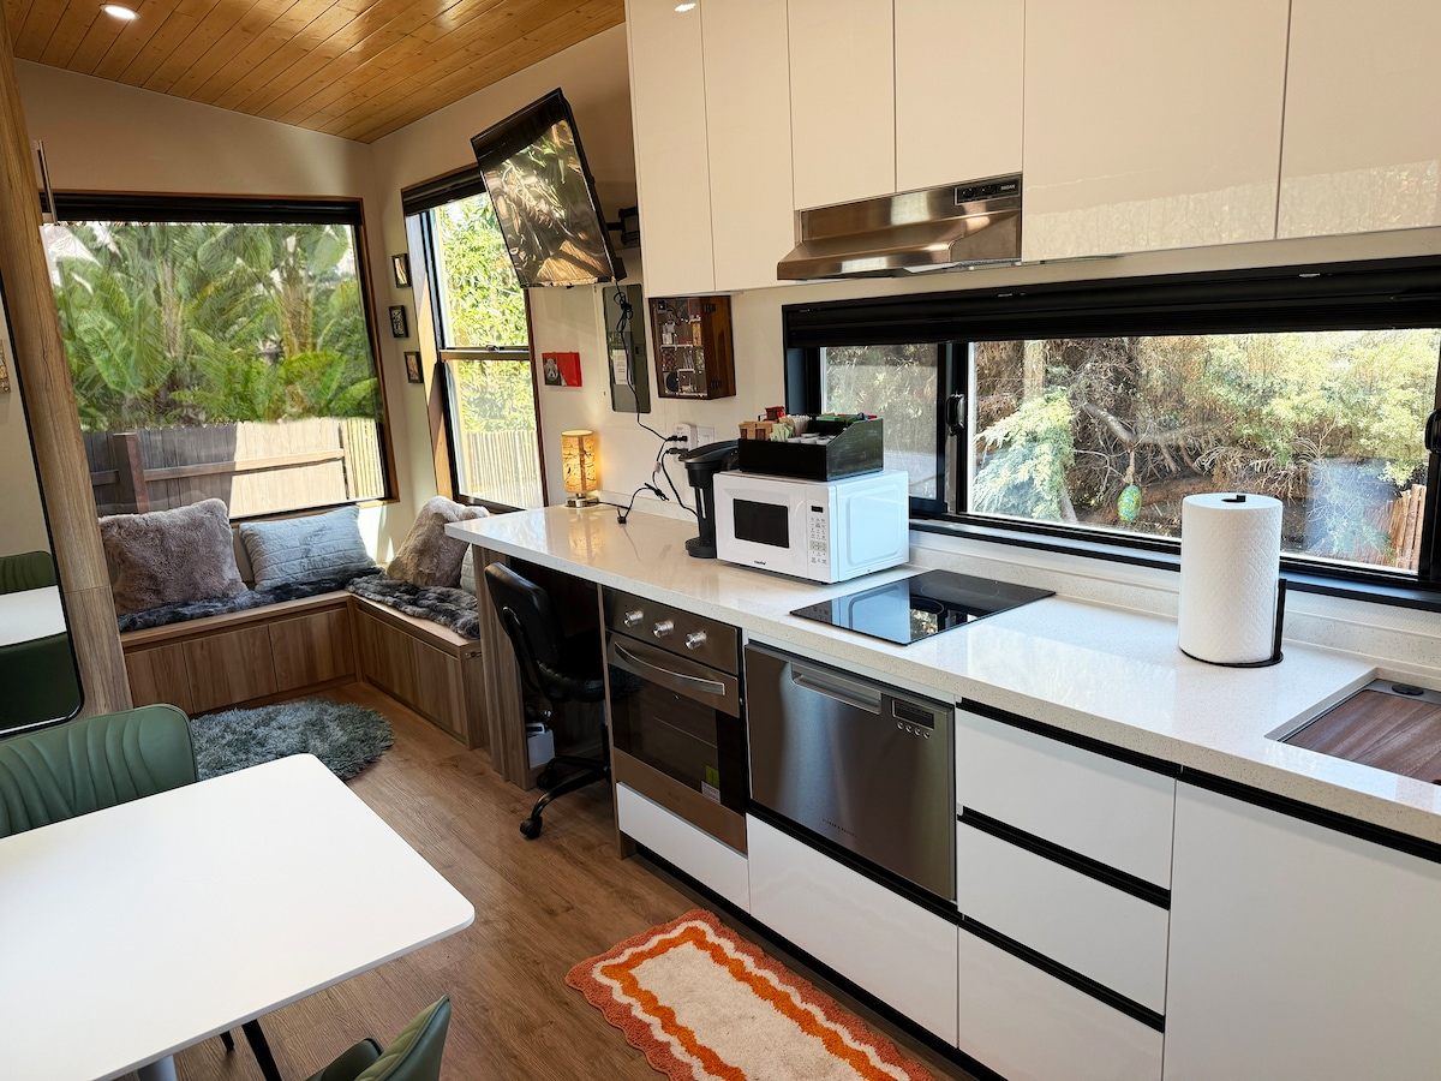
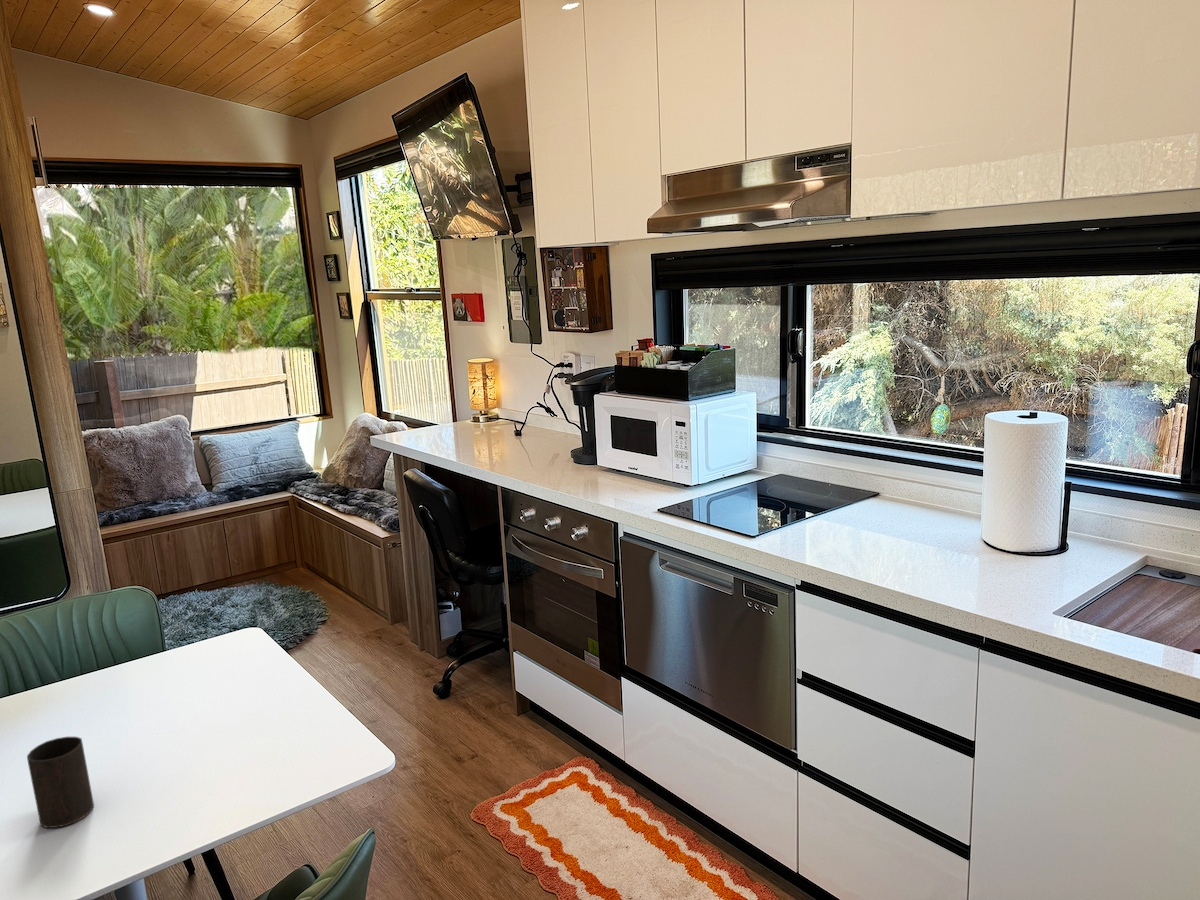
+ cup [26,736,95,829]
